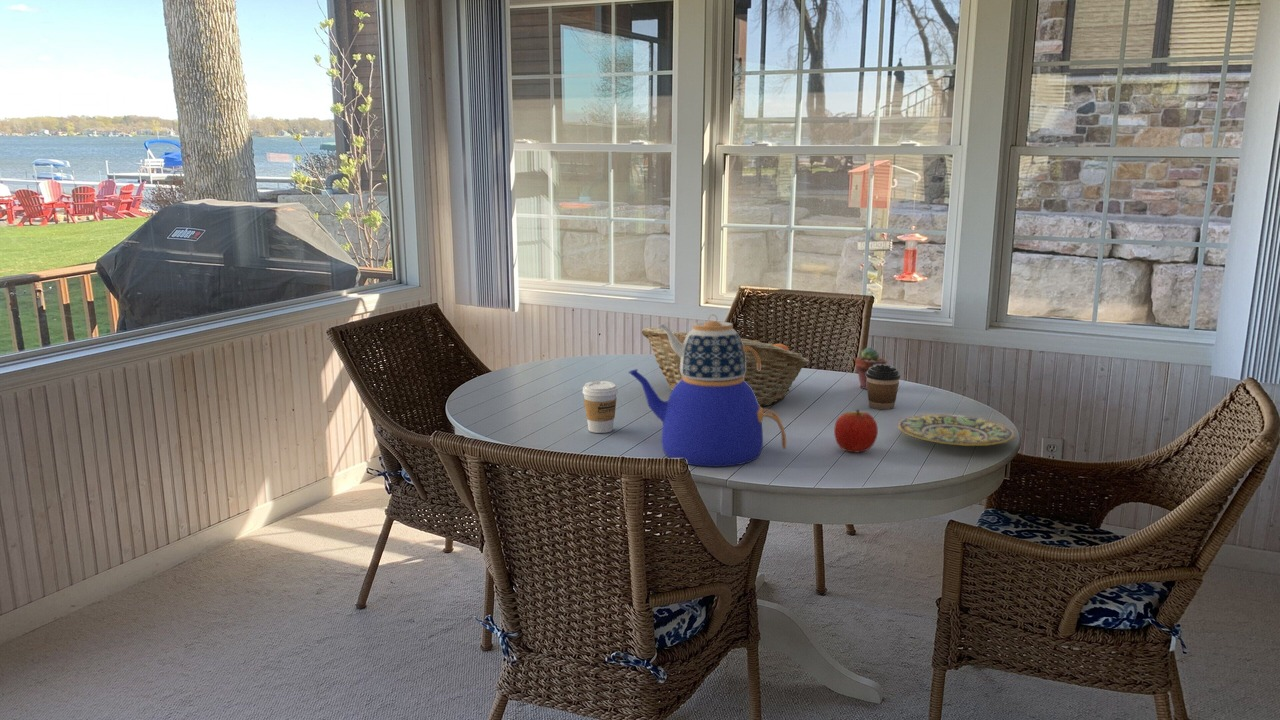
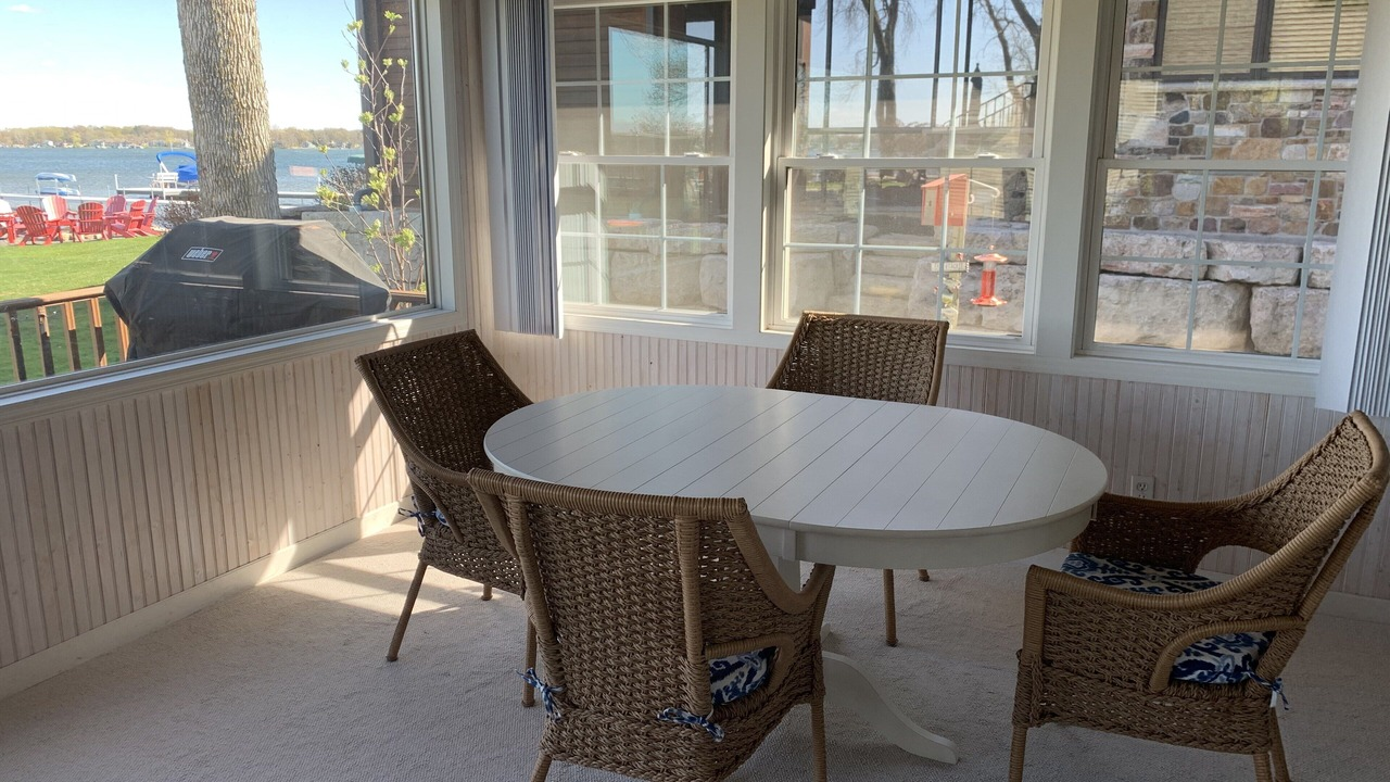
- apple [833,409,879,454]
- plate [897,413,1015,447]
- teapot [627,314,788,468]
- coffee cup [582,380,619,434]
- potted succulent [854,346,887,390]
- fruit basket [641,326,810,407]
- coffee cup [866,363,901,410]
